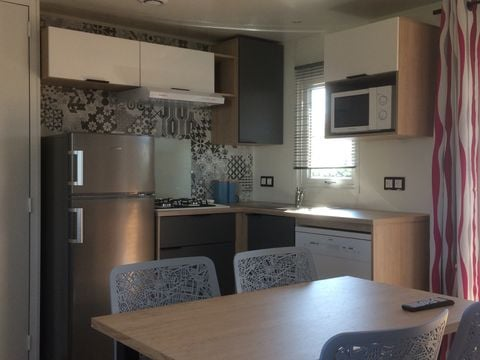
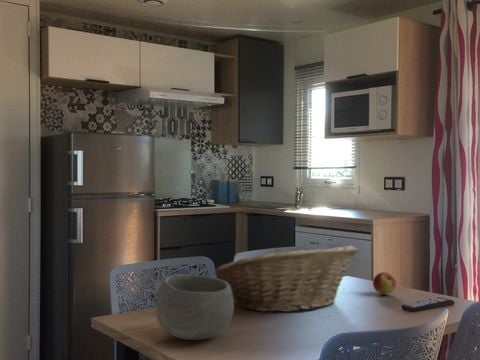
+ fruit basket [214,244,359,313]
+ apple [372,271,397,295]
+ bowl [154,273,235,341]
